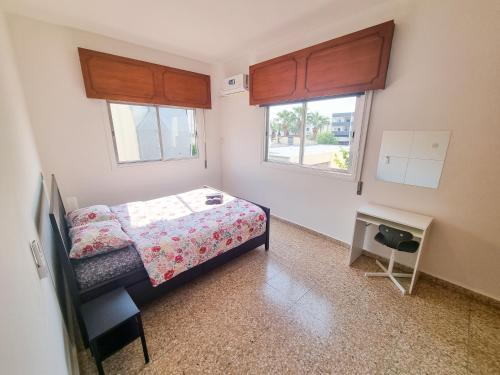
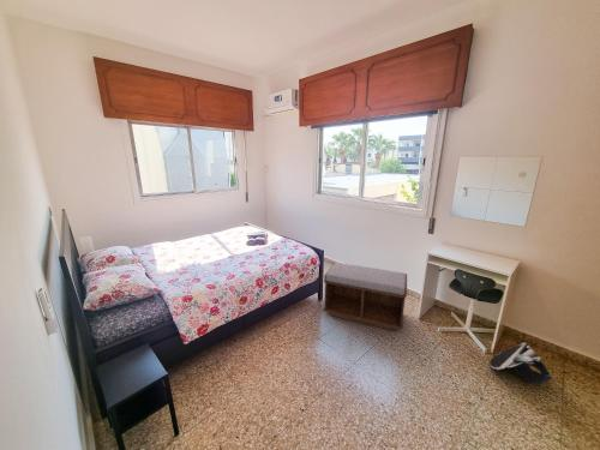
+ bag [488,342,553,385]
+ bench [323,262,408,332]
